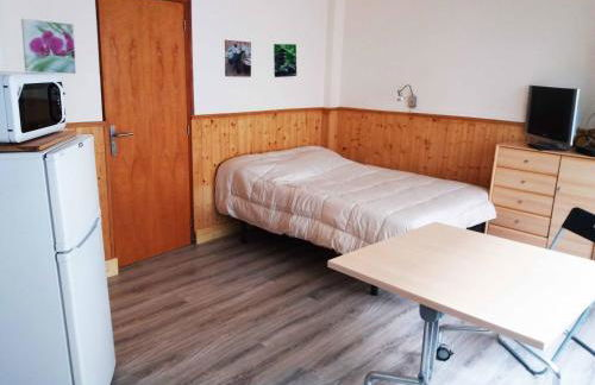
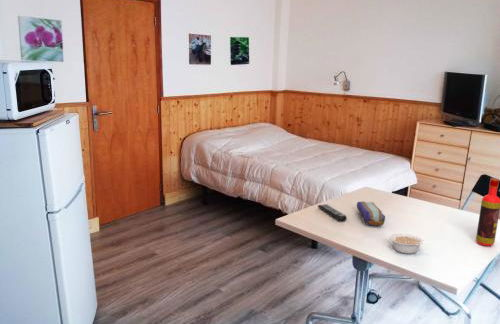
+ legume [389,233,432,255]
+ pencil case [356,200,386,227]
+ bottle [475,177,500,247]
+ remote control [317,203,348,222]
